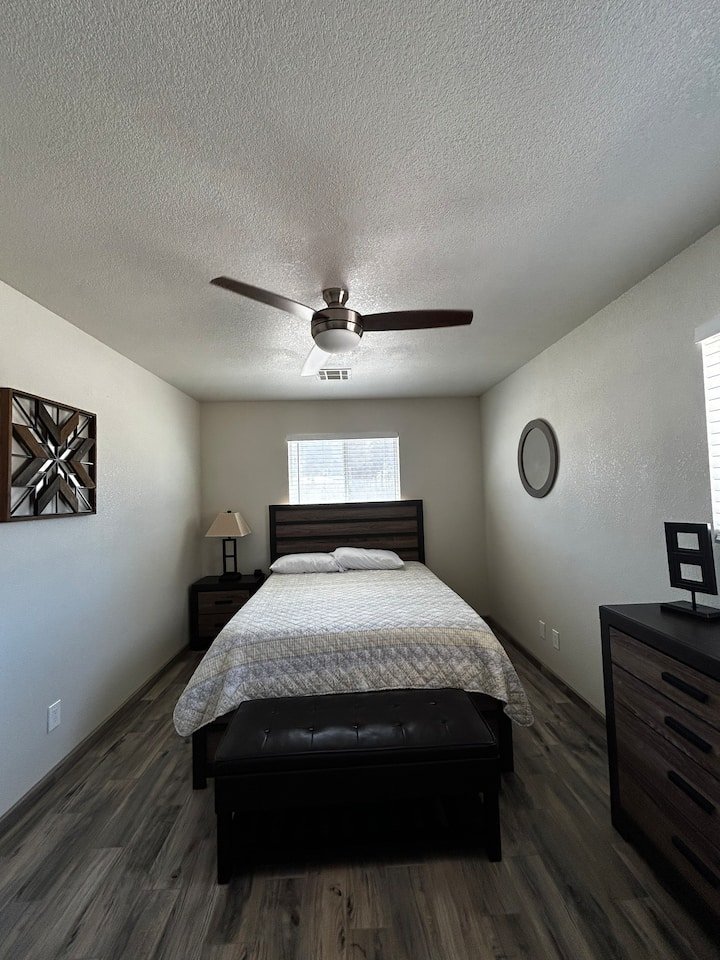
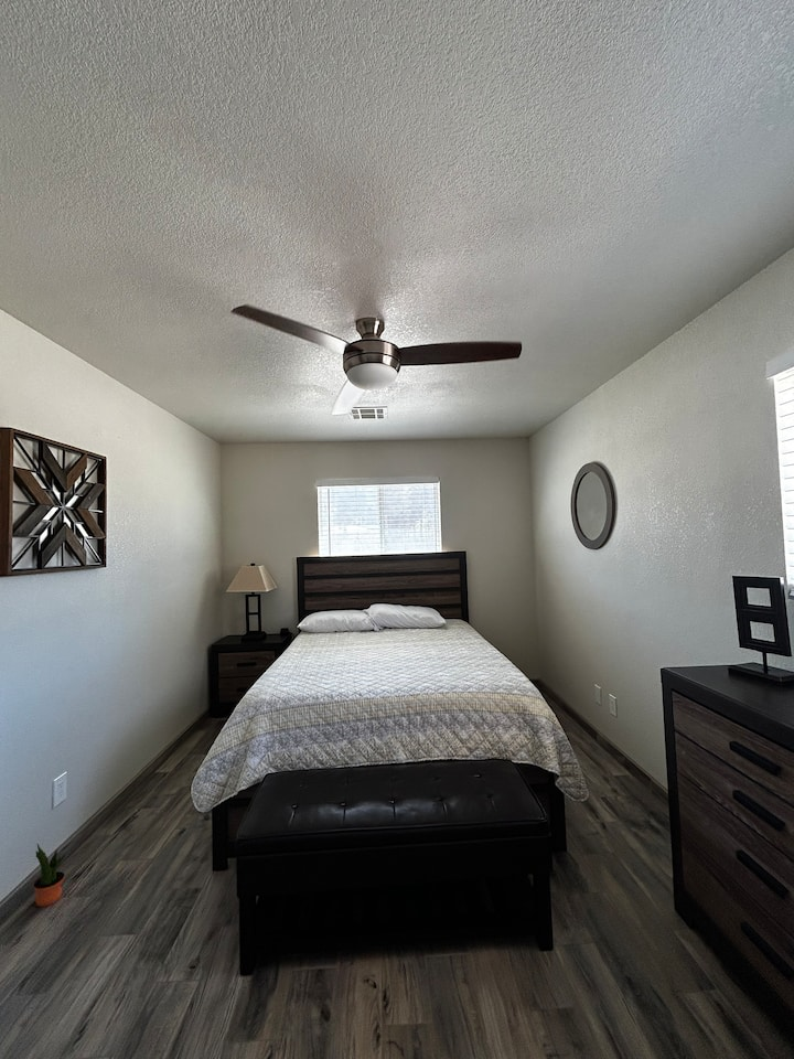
+ potted plant [33,843,67,908]
